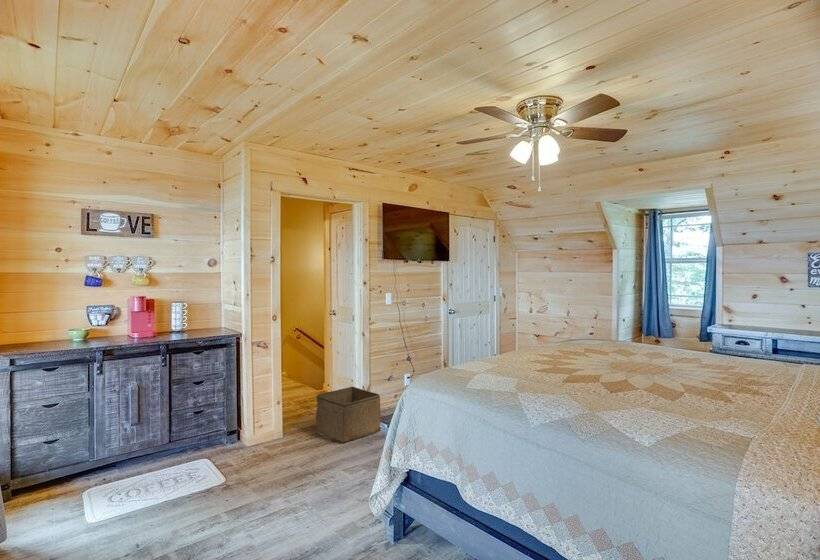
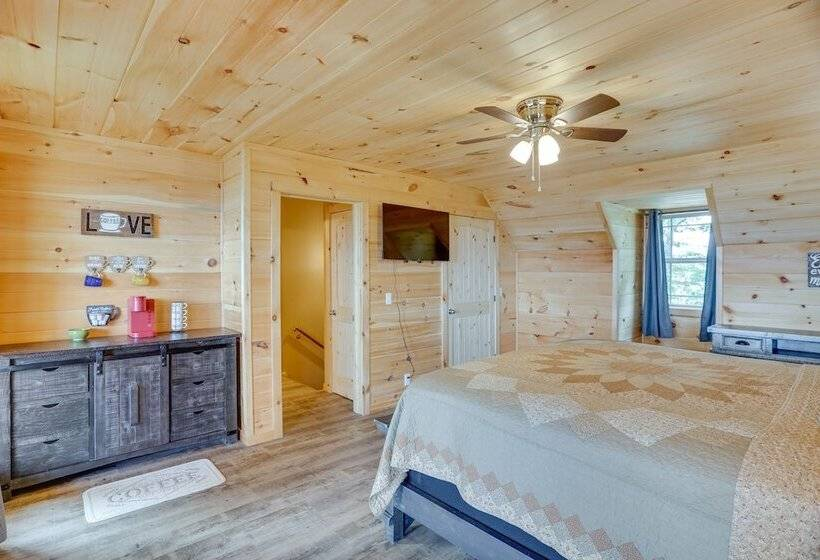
- storage bin [315,386,382,444]
